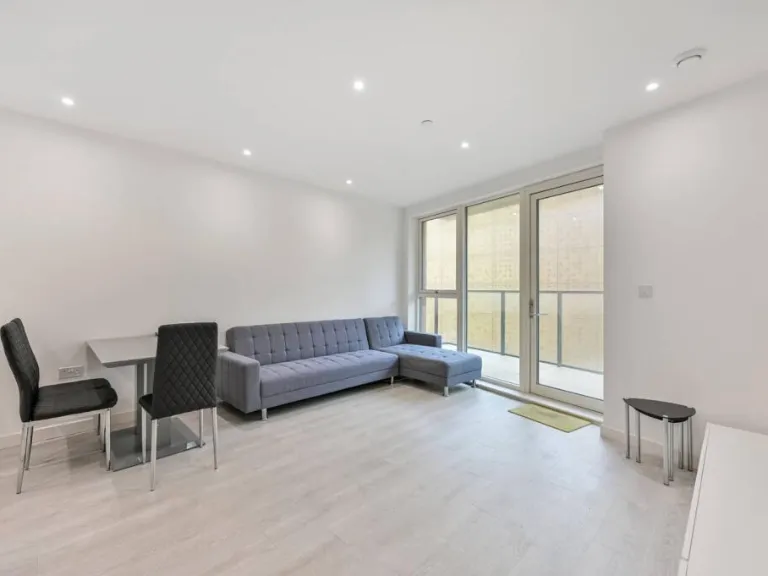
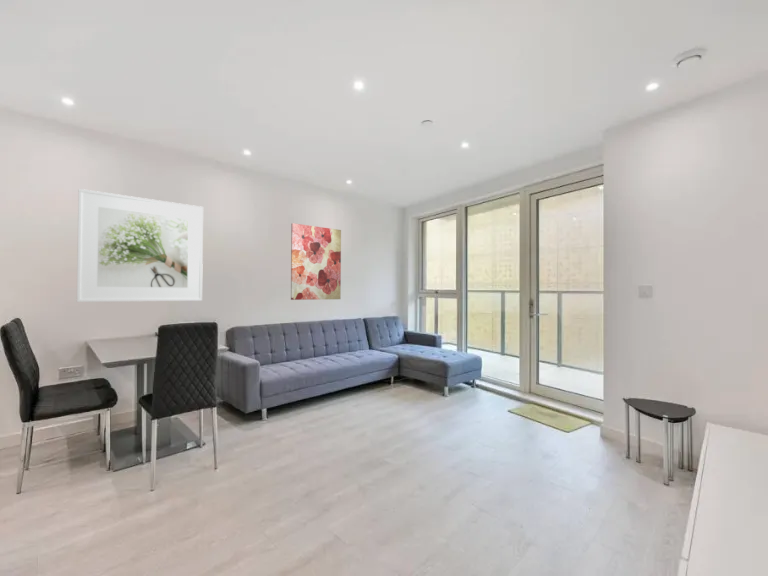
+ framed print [76,188,204,303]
+ wall art [290,222,342,301]
